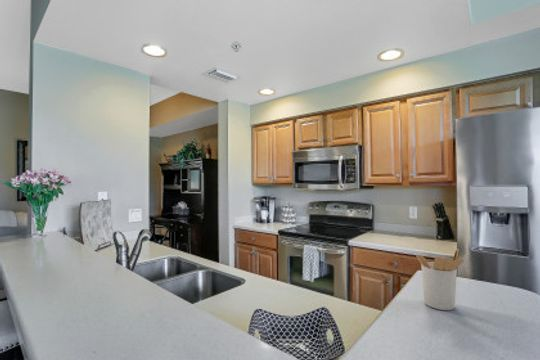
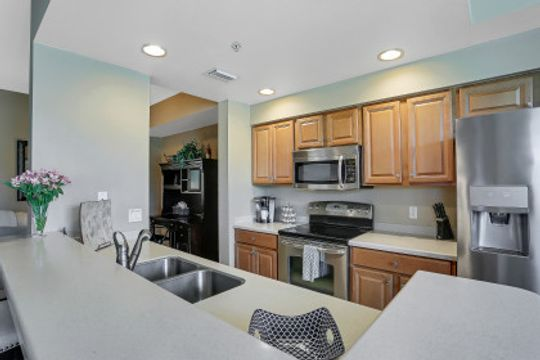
- utensil holder [415,248,465,311]
